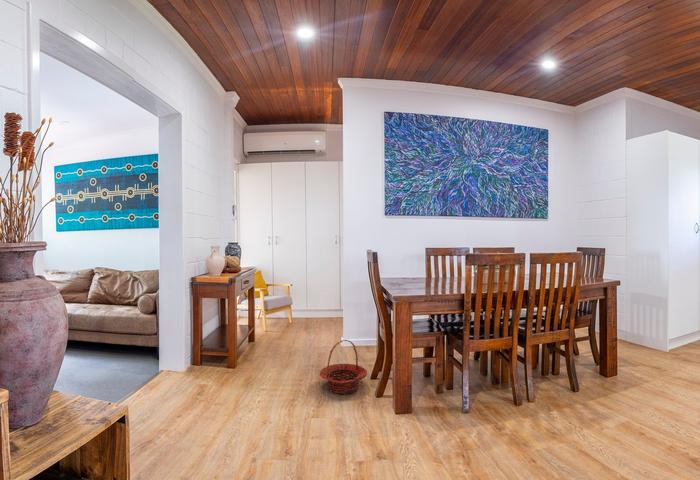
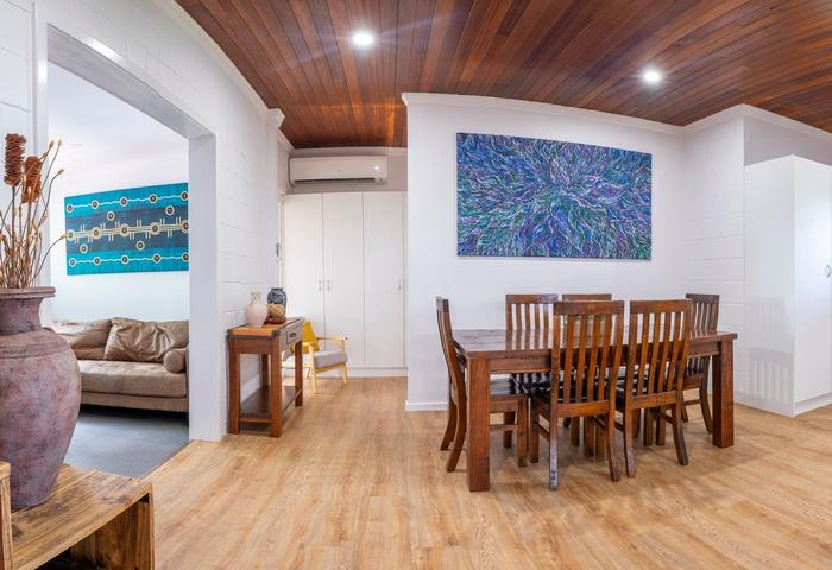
- basket [319,339,368,395]
